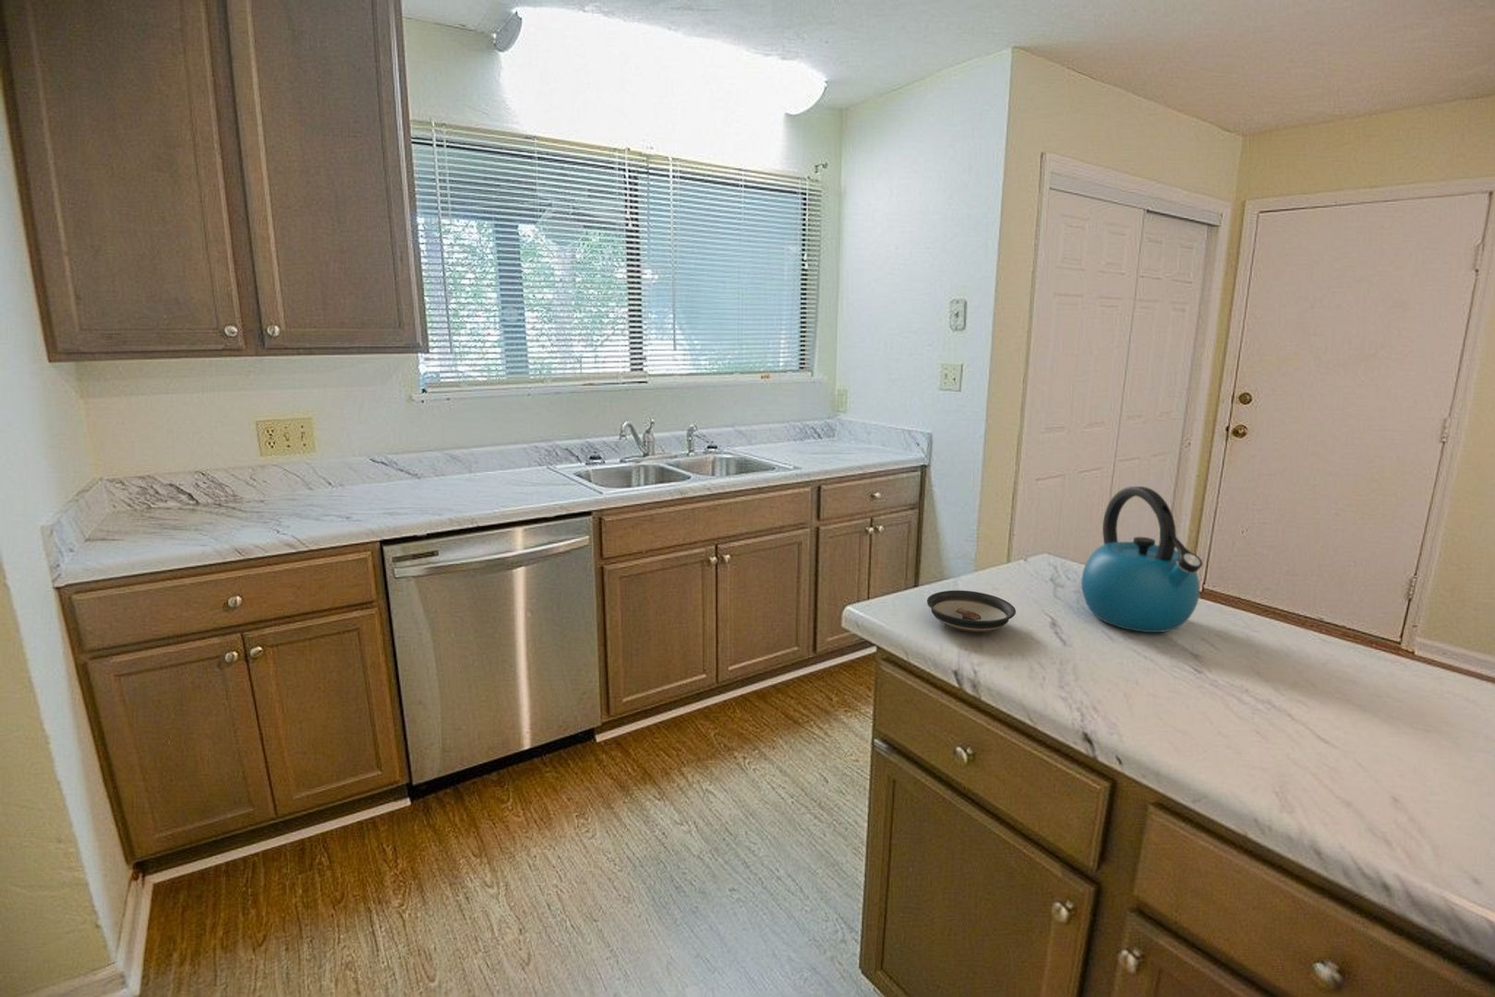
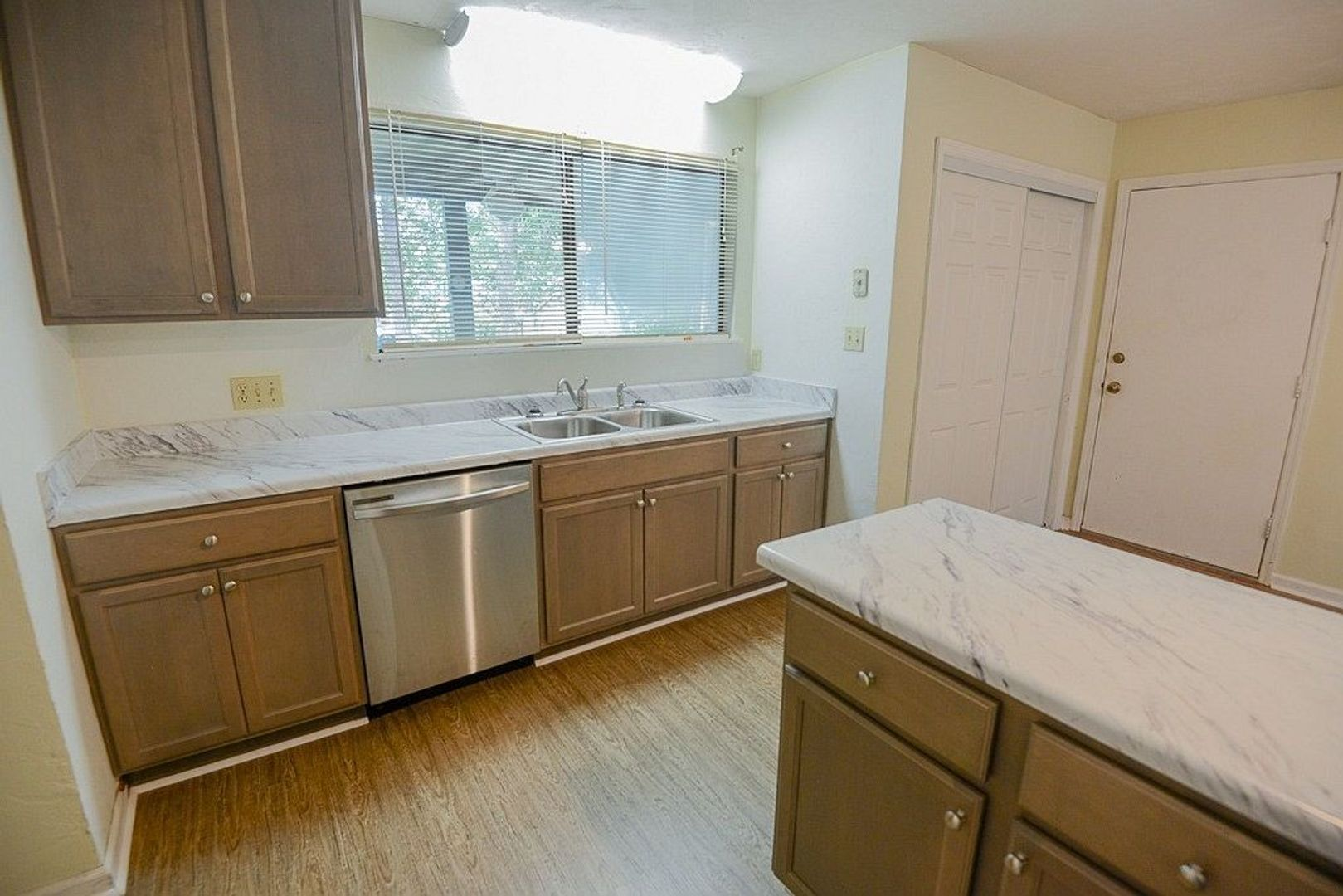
- saucer [926,590,1016,633]
- kettle [1081,485,1203,633]
